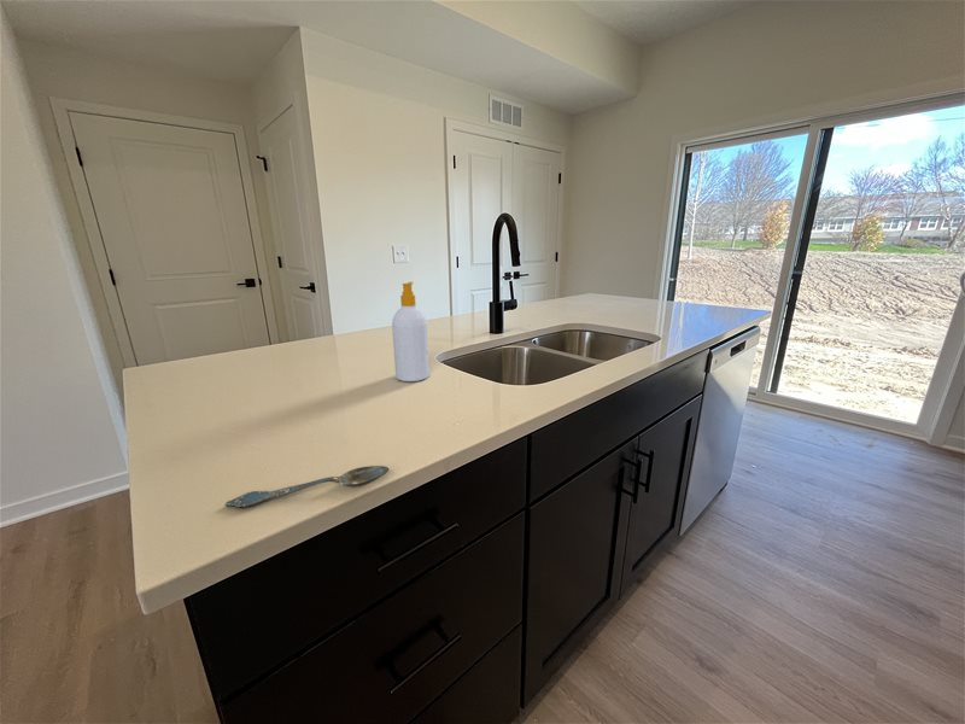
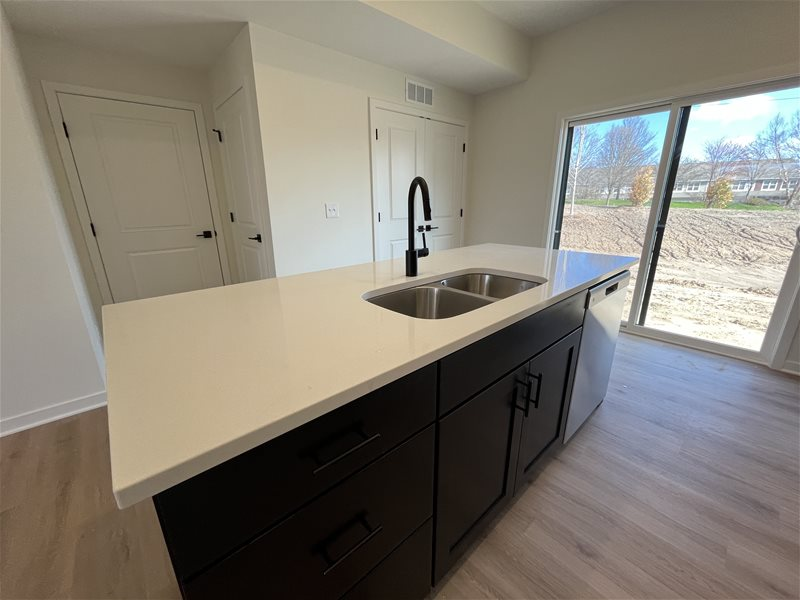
- spoon [223,465,390,509]
- soap bottle [391,281,431,383]
